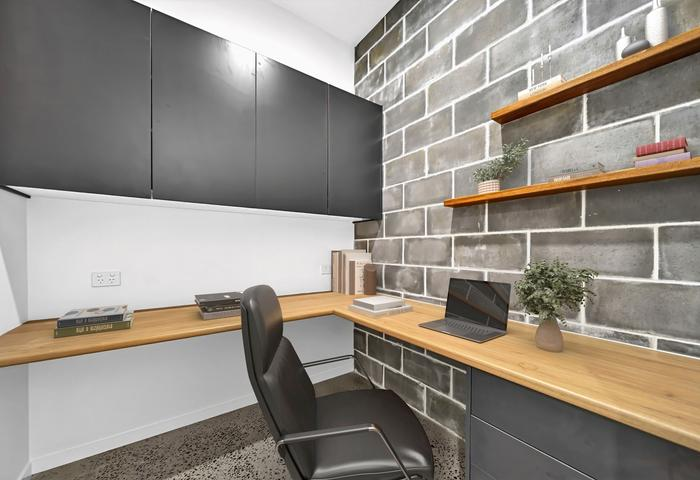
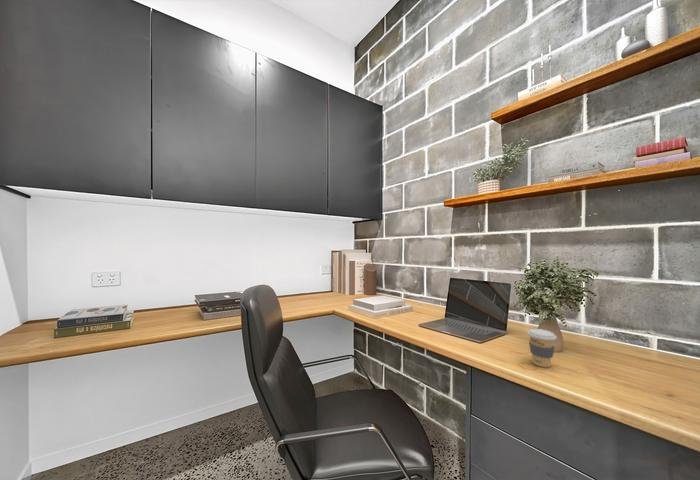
+ coffee cup [526,328,558,368]
